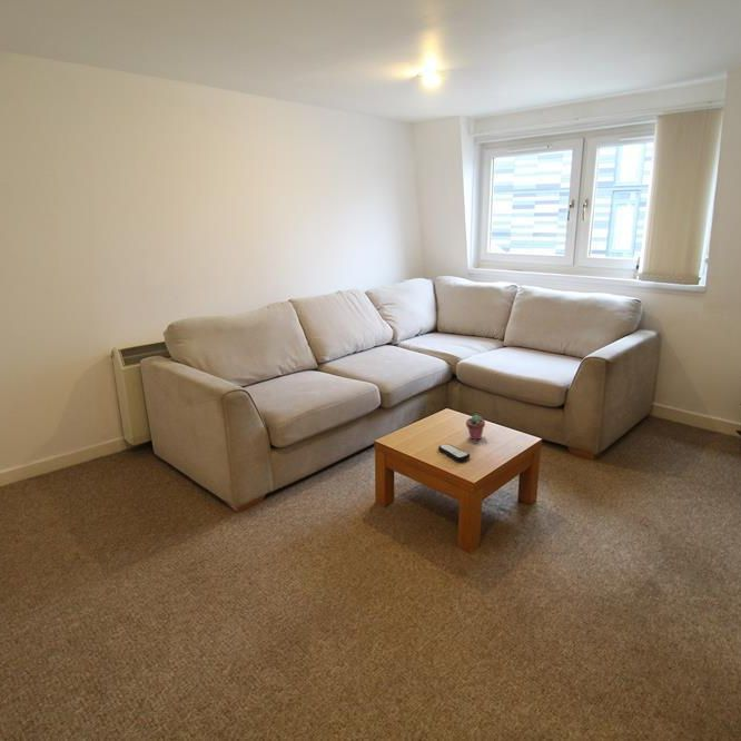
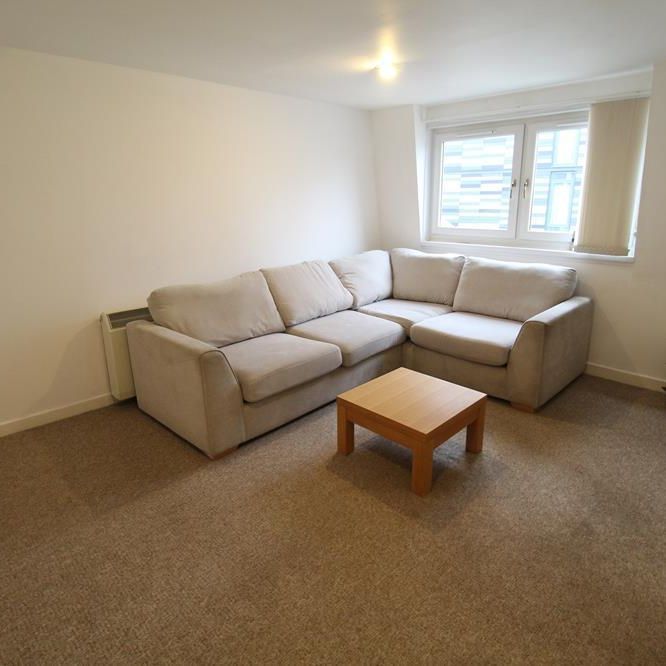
- potted succulent [465,414,486,441]
- remote control [437,443,471,463]
